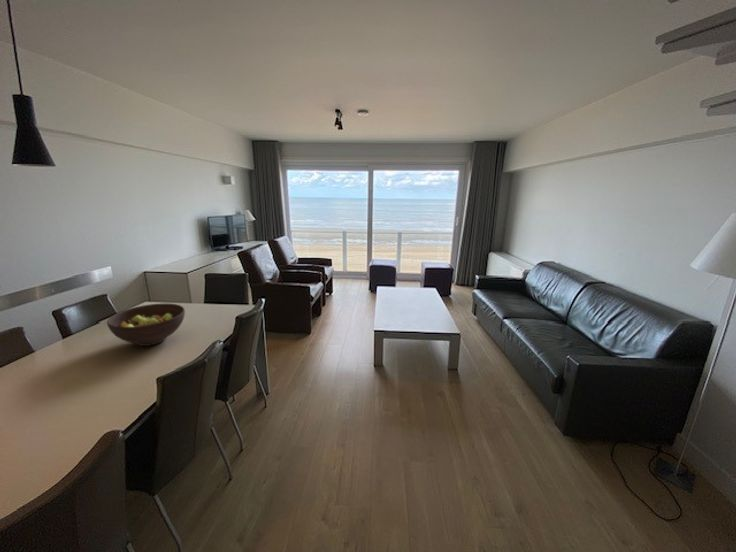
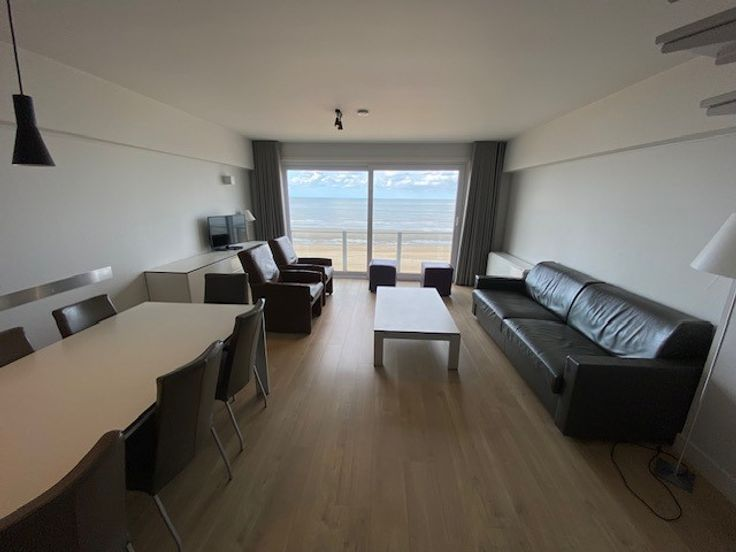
- fruit bowl [106,303,186,347]
